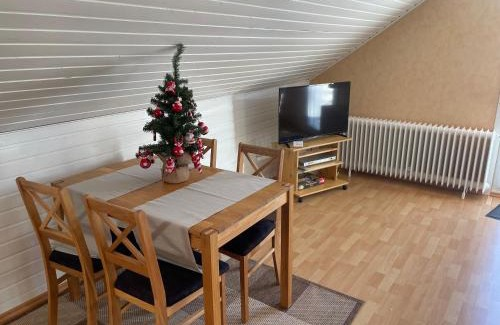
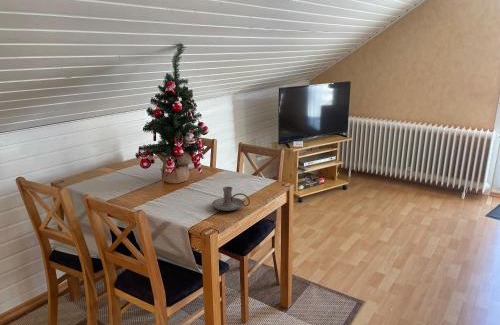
+ candle holder [211,186,251,212]
